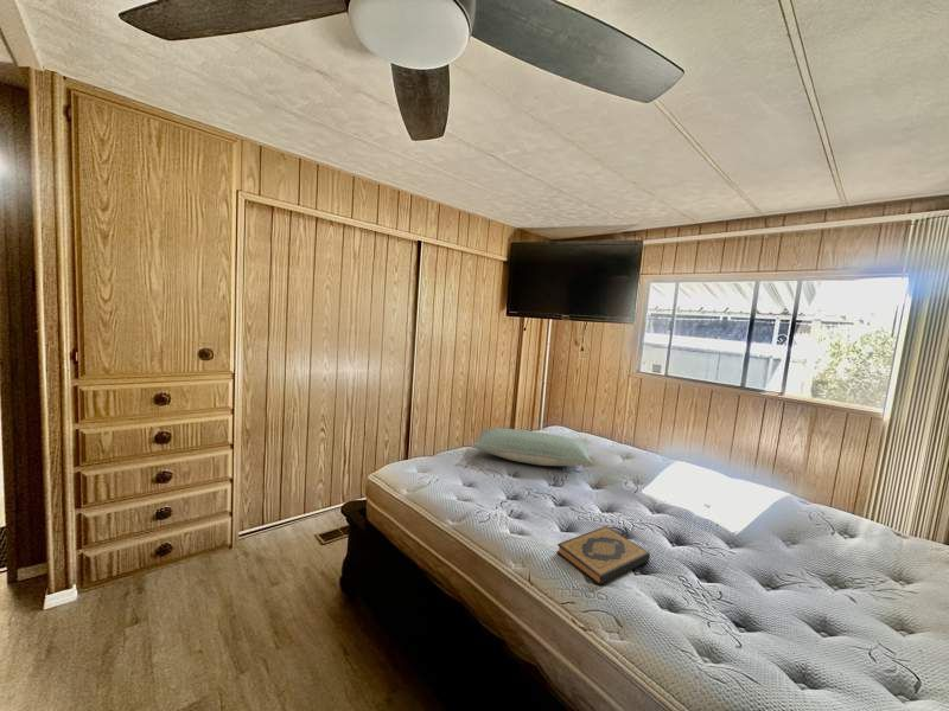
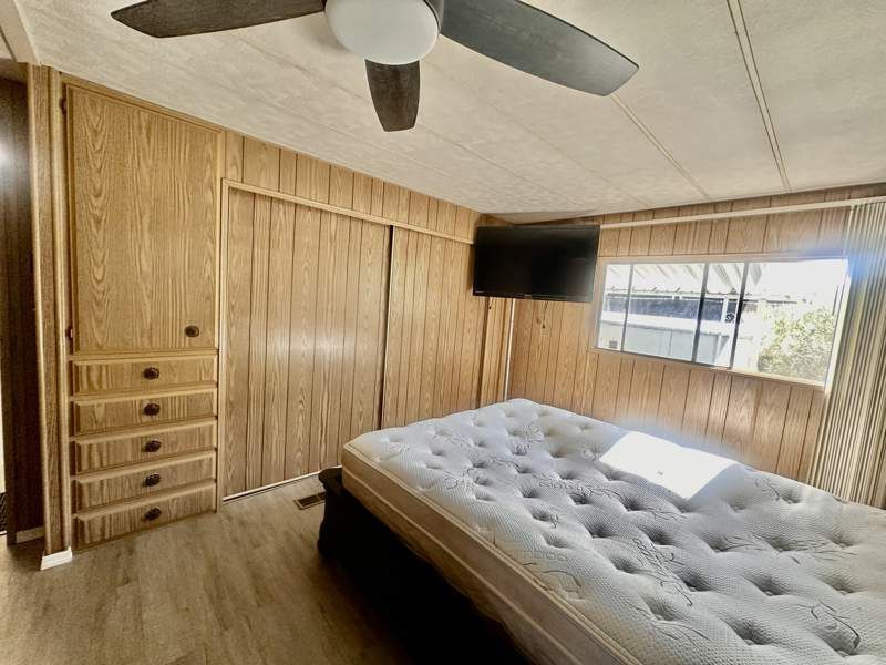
- hardback book [555,525,651,587]
- pillow [470,427,595,467]
